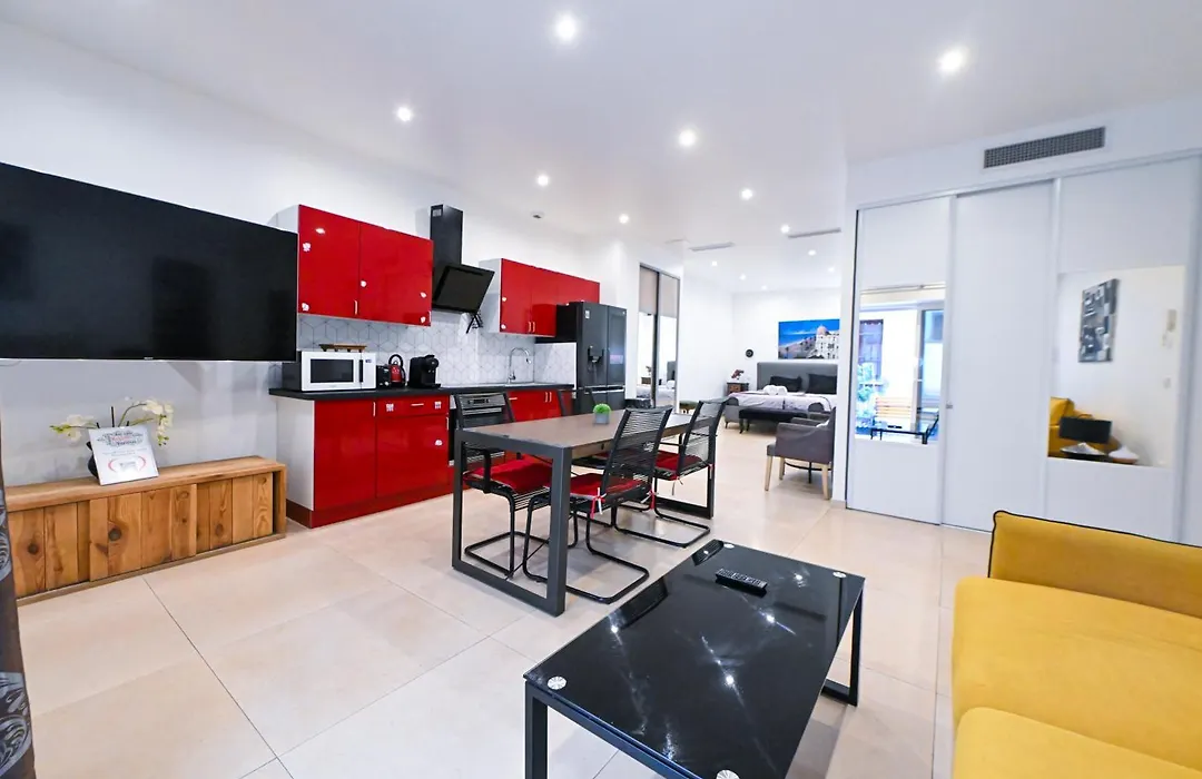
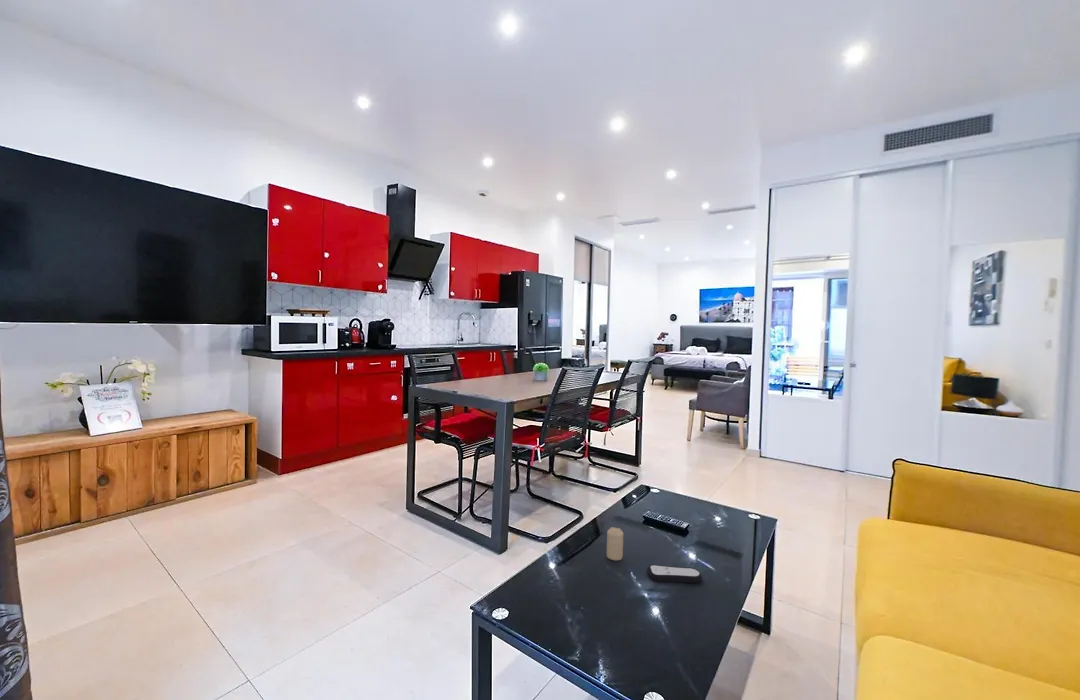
+ remote control [646,564,703,584]
+ candle [606,526,624,561]
